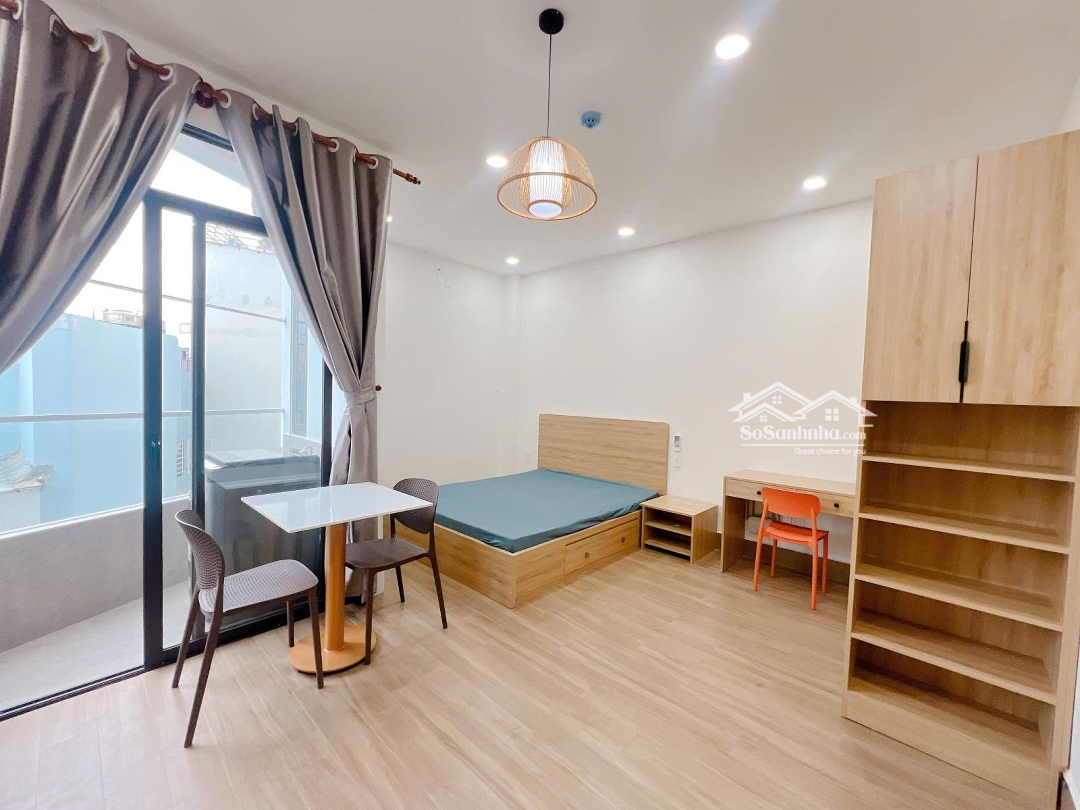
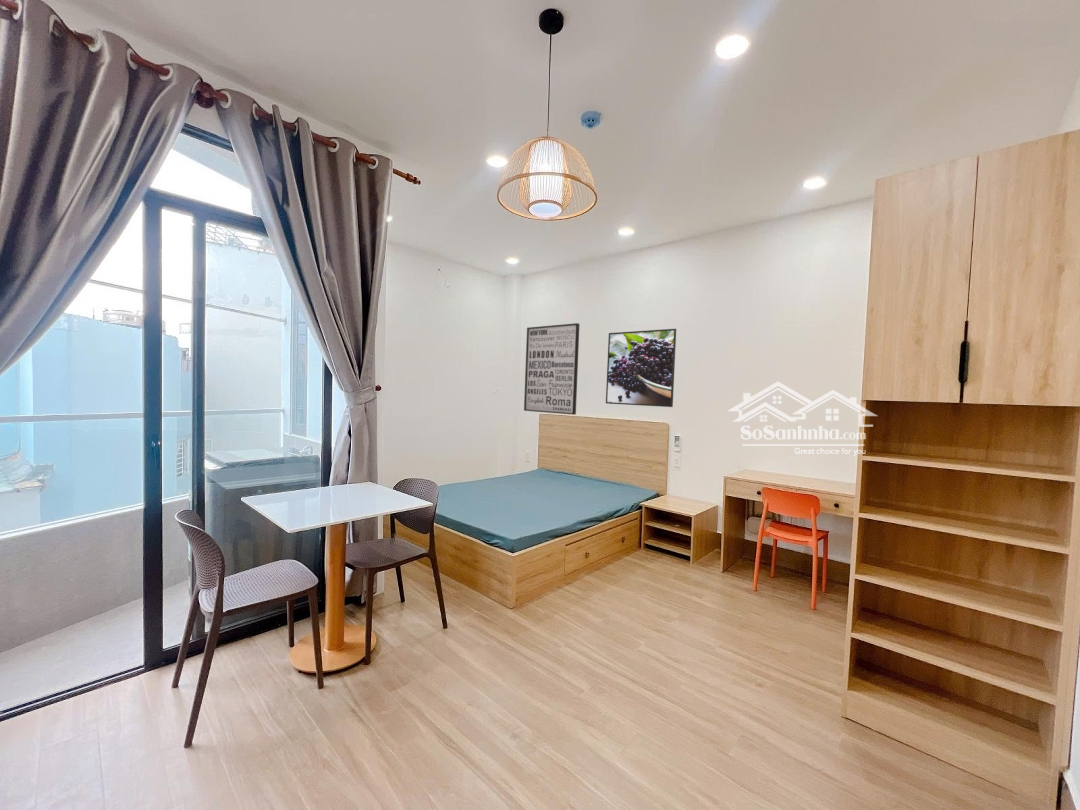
+ wall art [523,322,581,416]
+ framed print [605,328,677,408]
